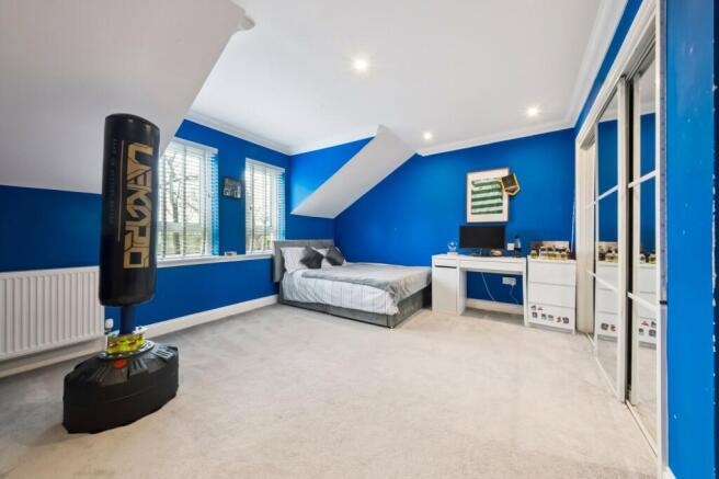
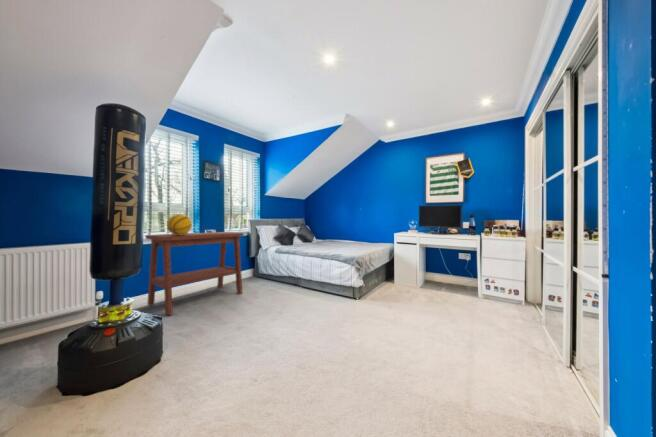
+ basketball [166,213,193,235]
+ side table [145,231,245,316]
